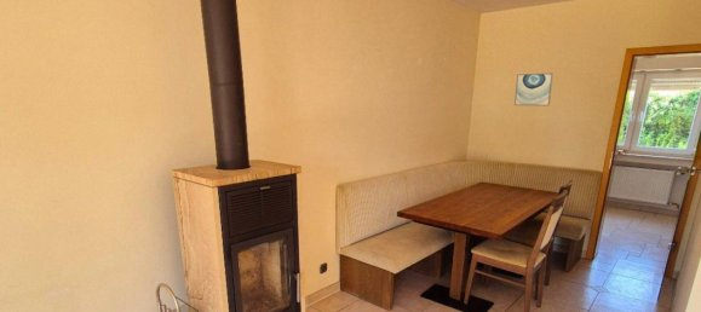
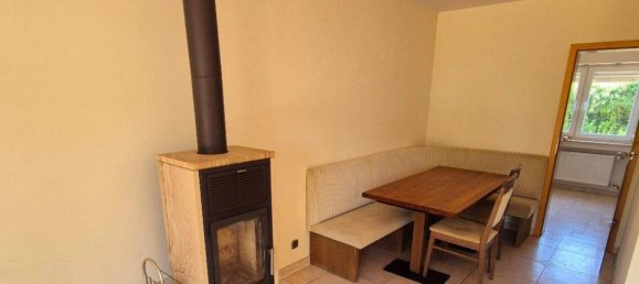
- wall art [513,73,555,108]
